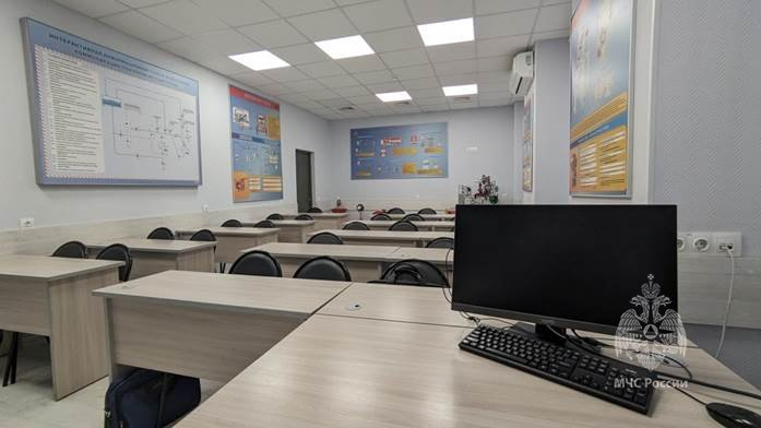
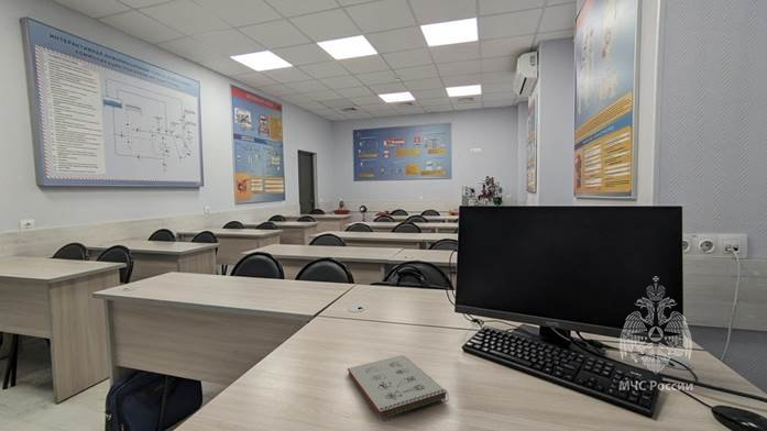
+ notepad [347,354,450,422]
